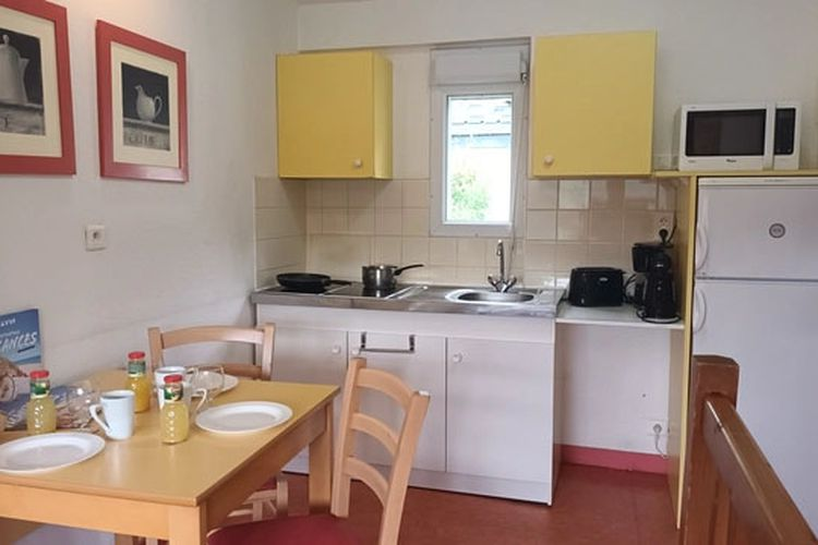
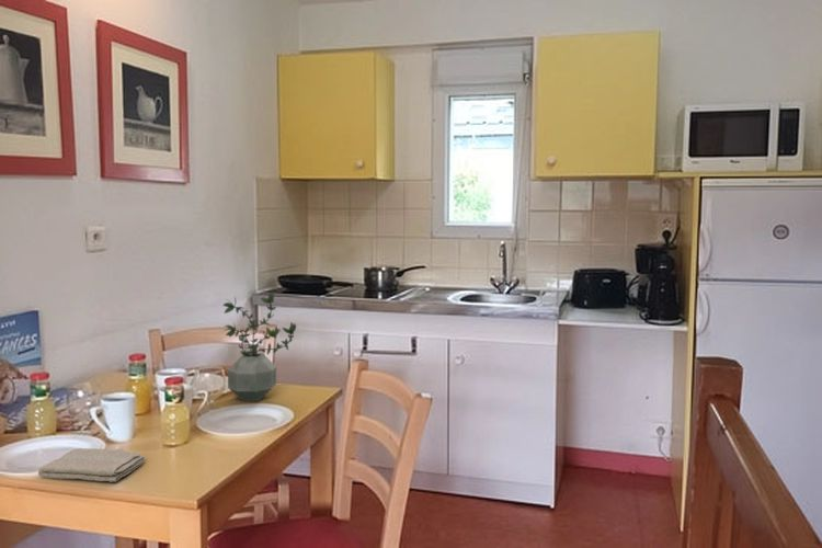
+ potted plant [221,290,297,402]
+ washcloth [37,447,146,483]
